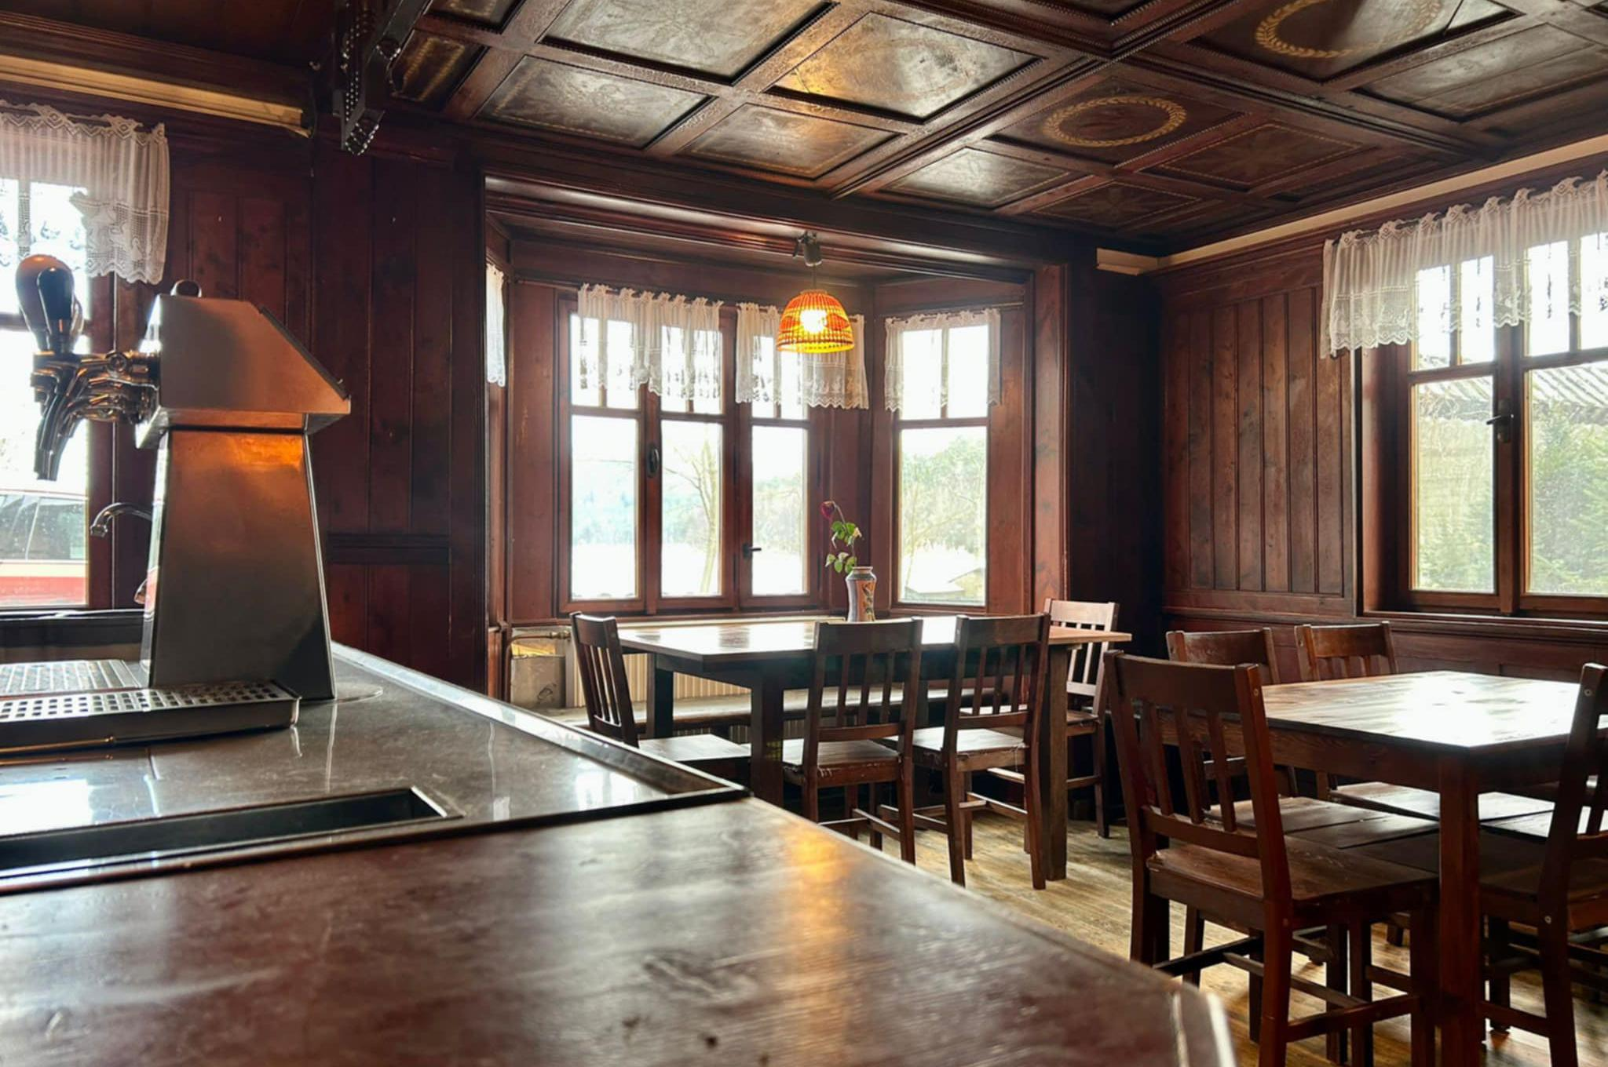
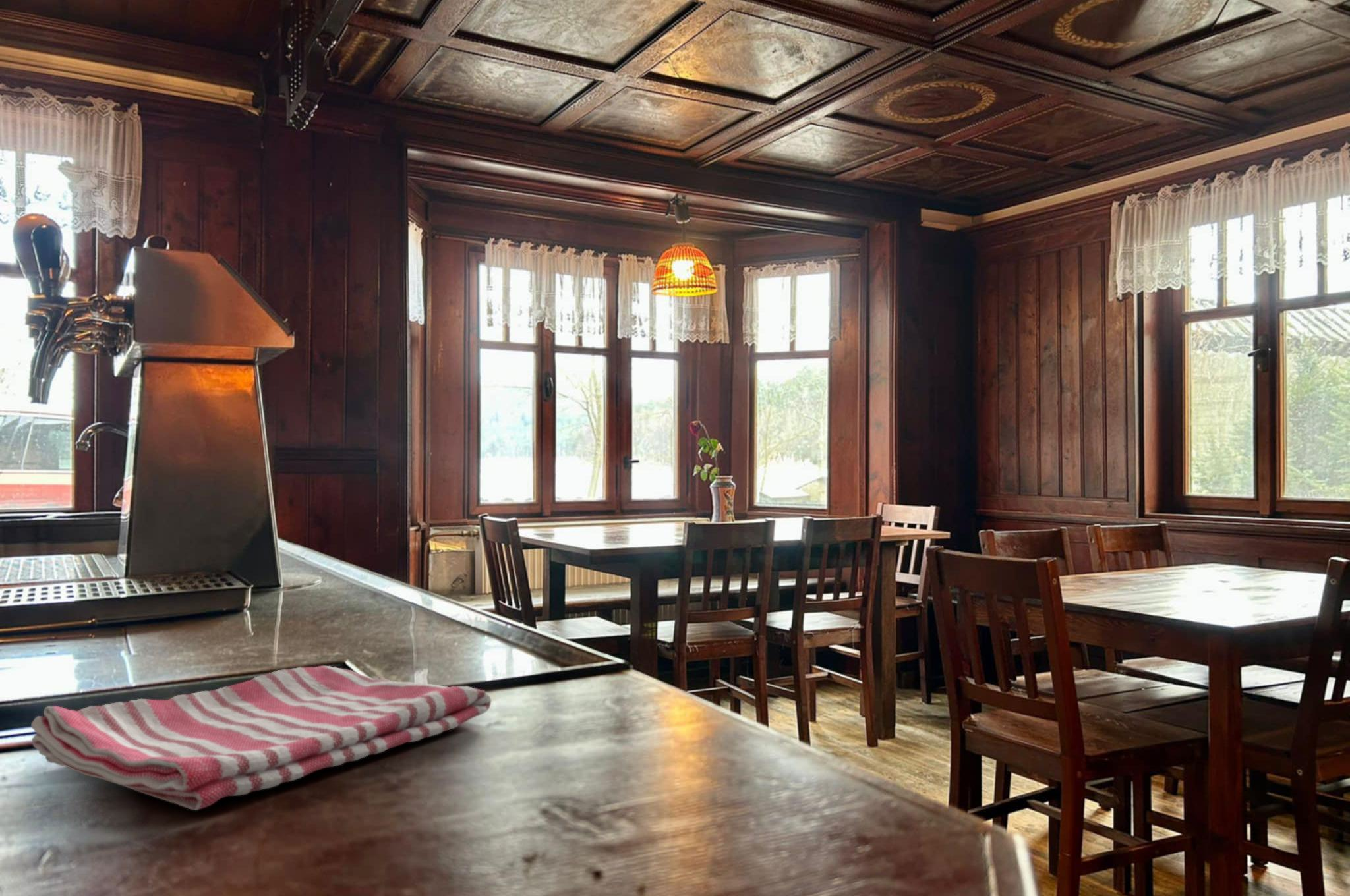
+ dish towel [30,665,492,811]
